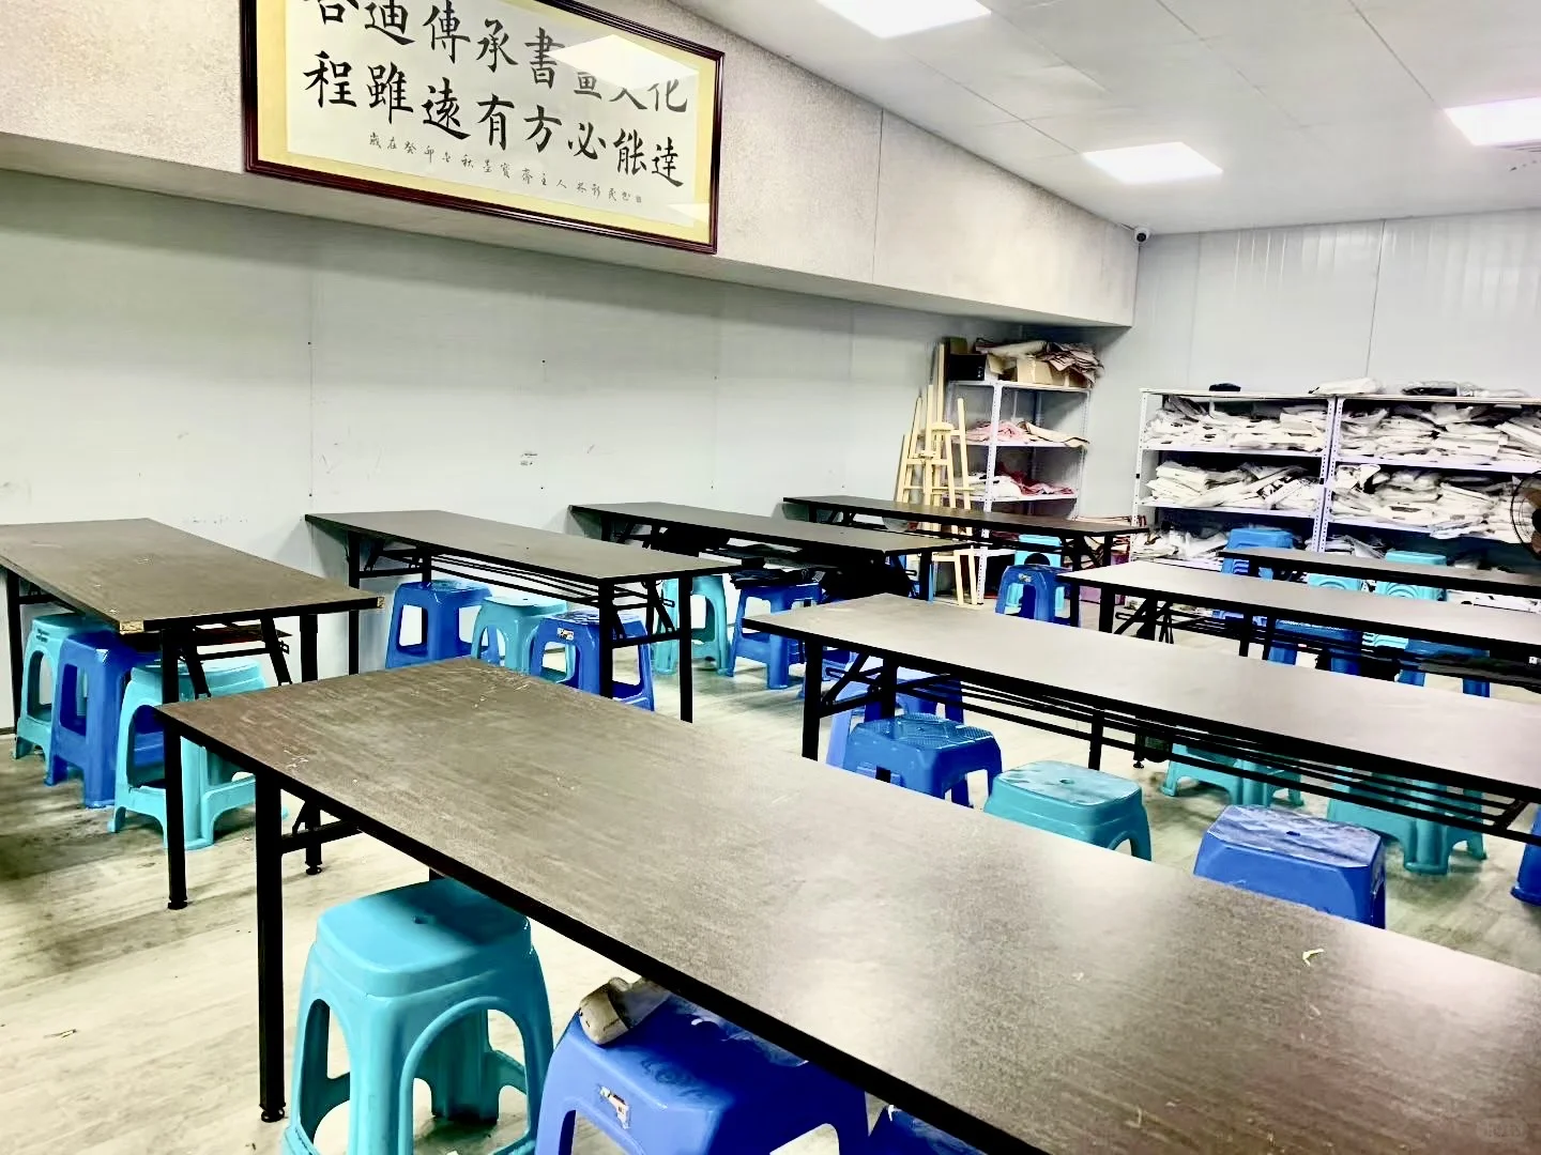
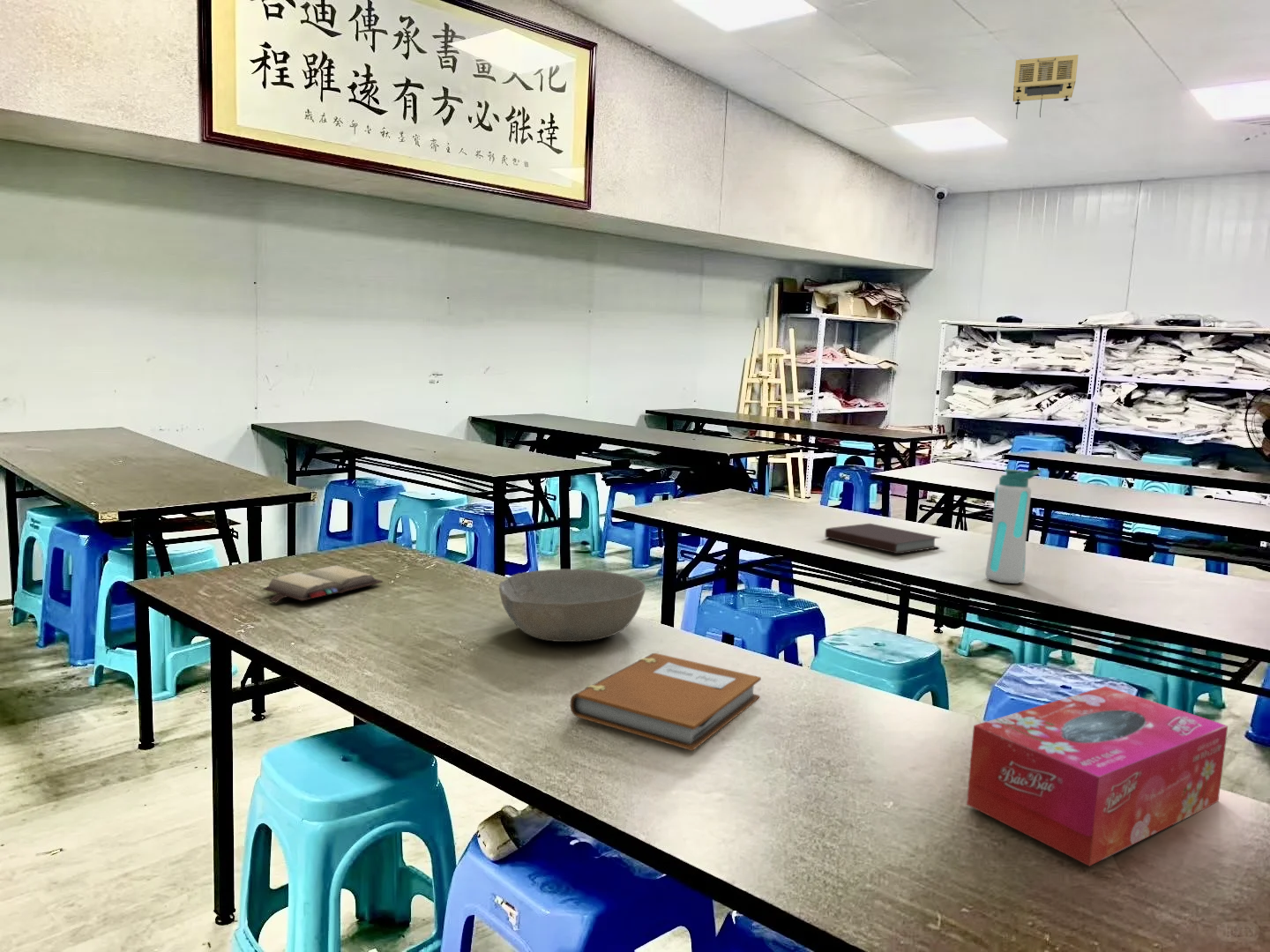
+ water bottle [984,468,1042,584]
+ tissue box [966,685,1229,866]
+ notebook [569,652,762,752]
+ bowl [498,569,646,643]
+ hardback book [263,565,384,604]
+ notebook [825,523,941,554]
+ projector [1012,54,1080,120]
